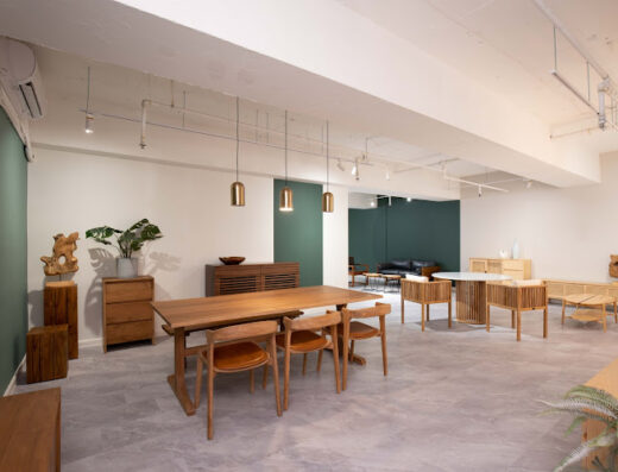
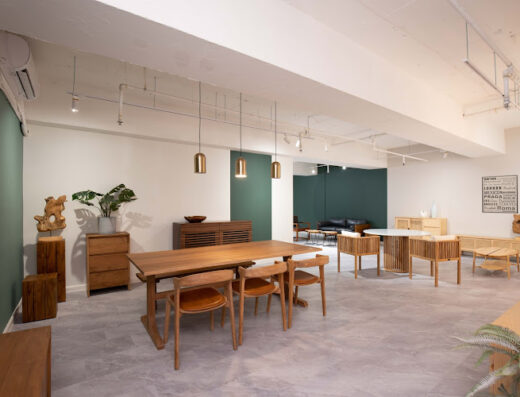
+ wall art [481,174,519,214]
